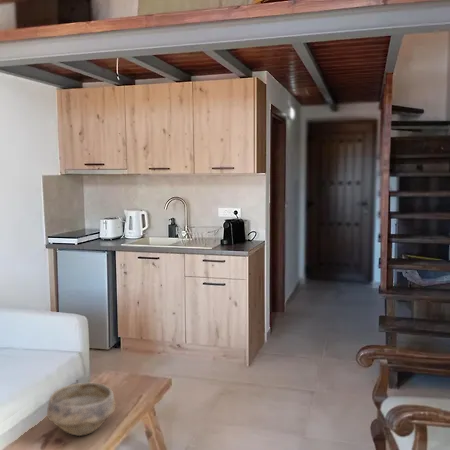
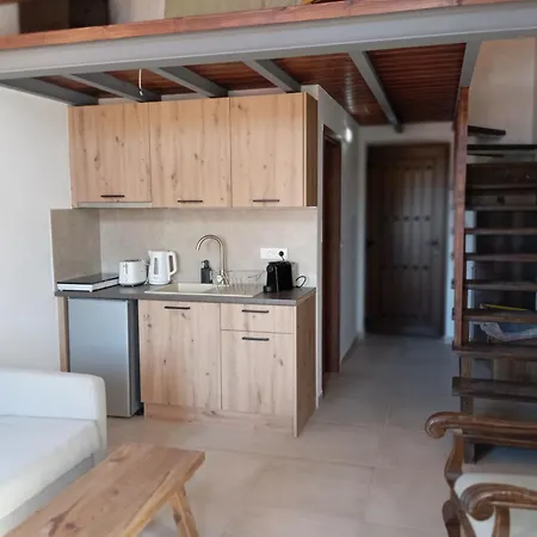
- bowl [46,382,117,437]
